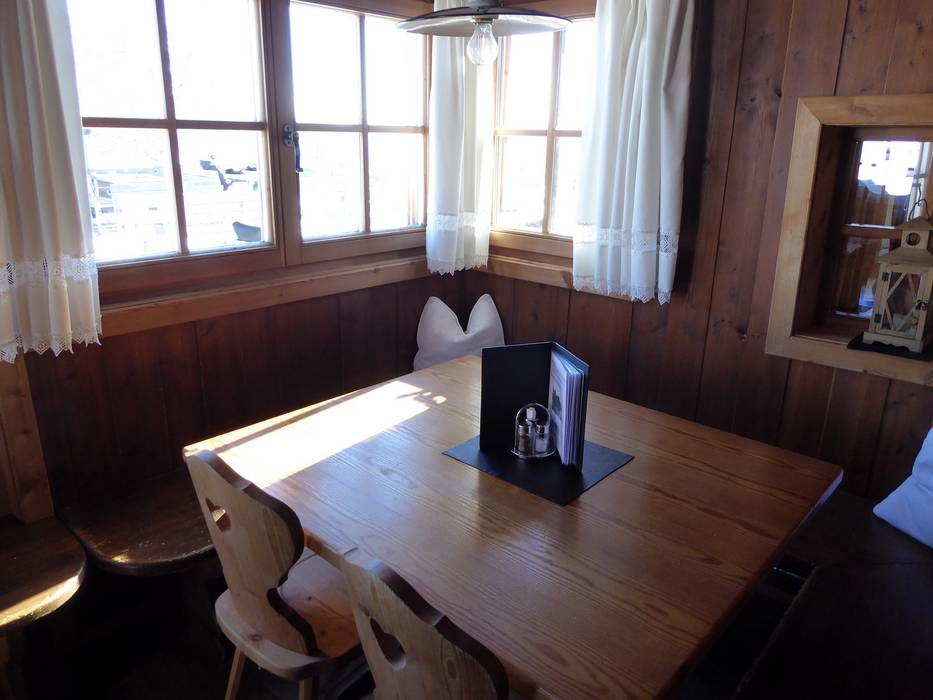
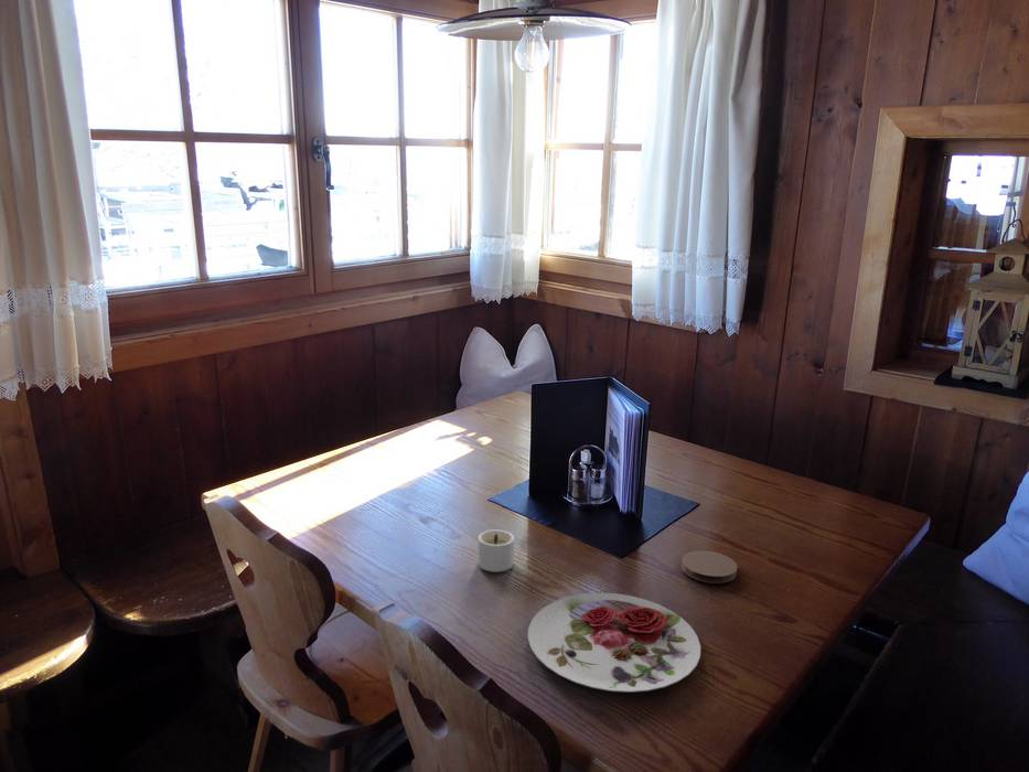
+ candle [476,528,515,573]
+ plate [527,591,701,694]
+ coaster [680,549,739,585]
